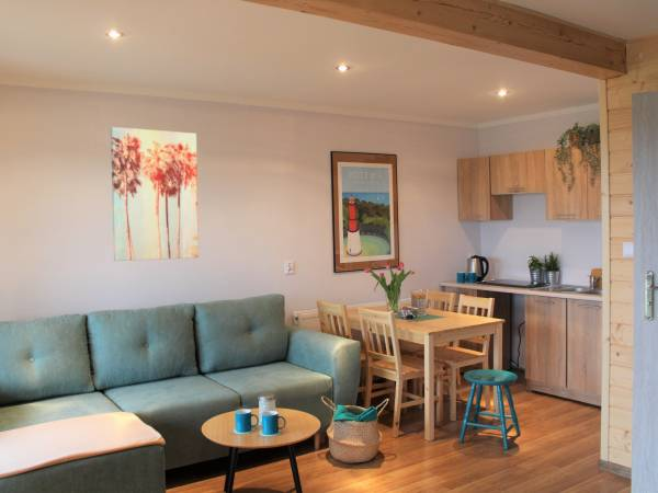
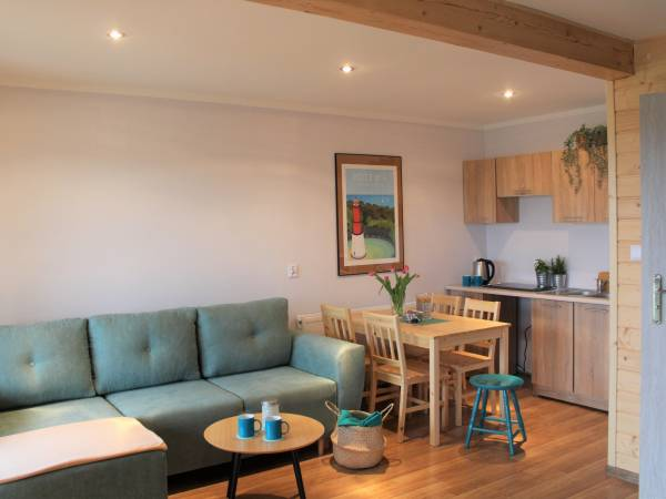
- wall art [110,126,200,262]
